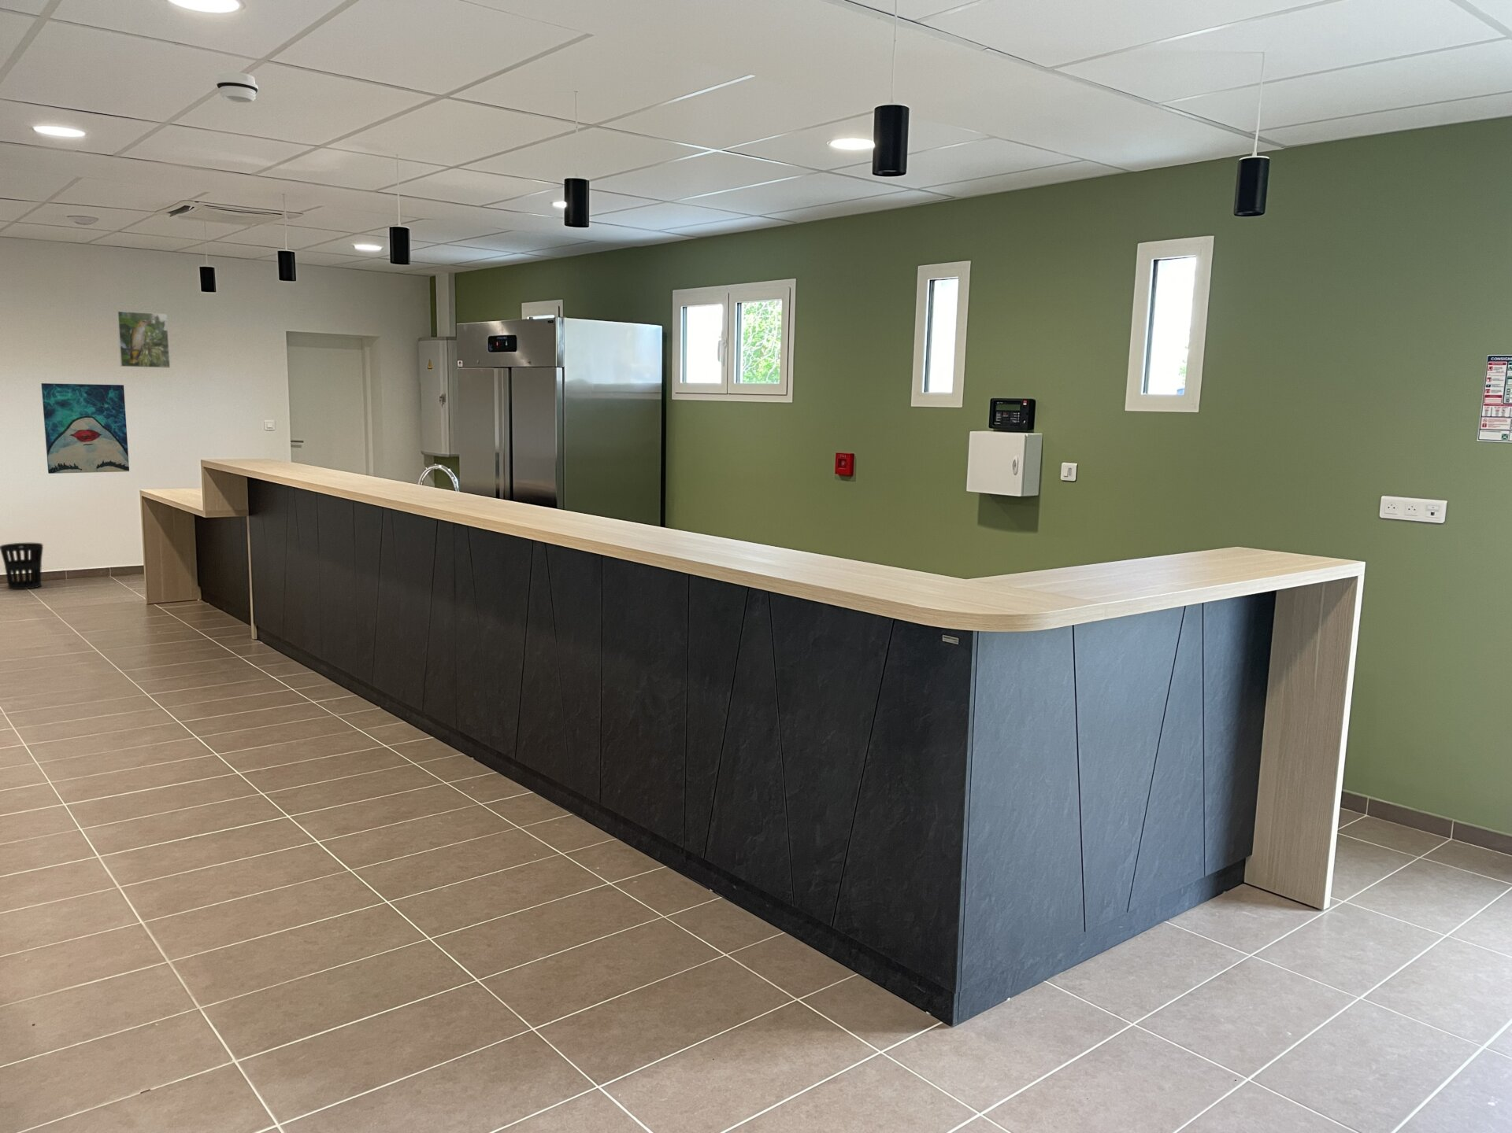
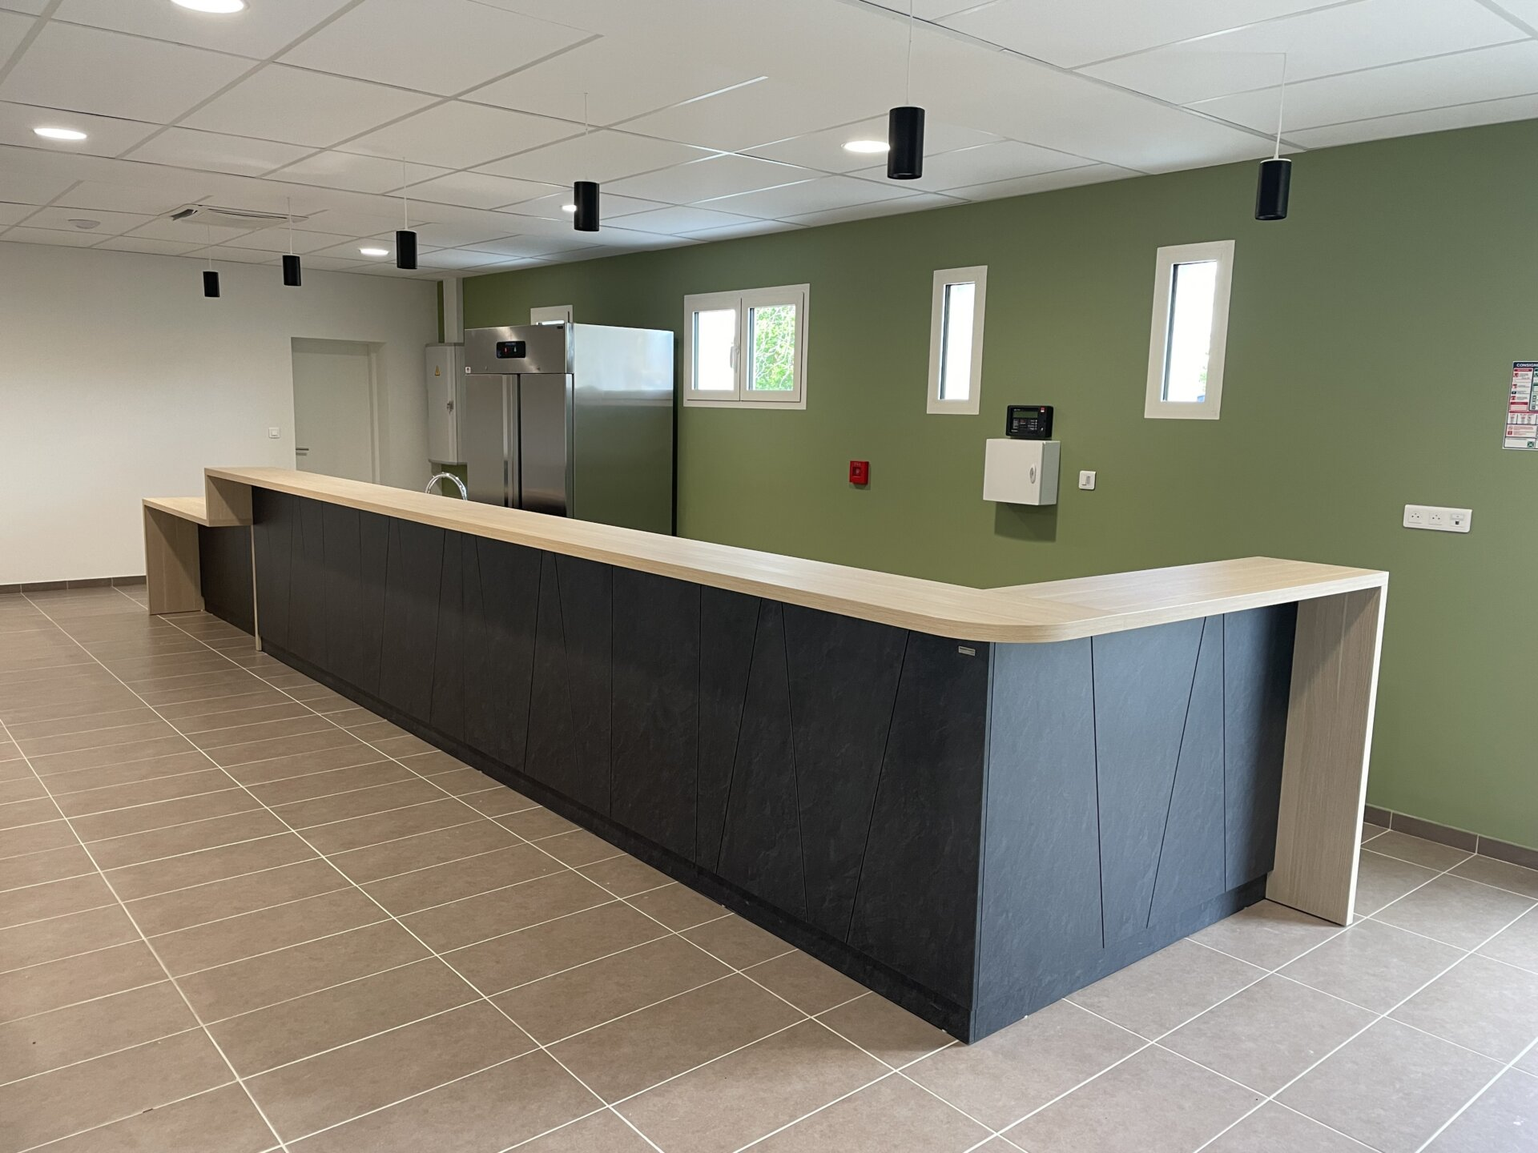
- wastebasket [0,543,44,590]
- smoke detector [215,71,260,104]
- wall art [40,382,130,475]
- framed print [115,309,171,369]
